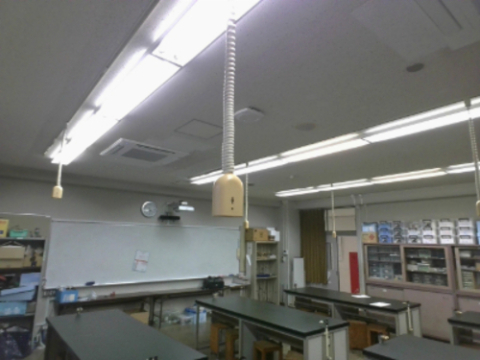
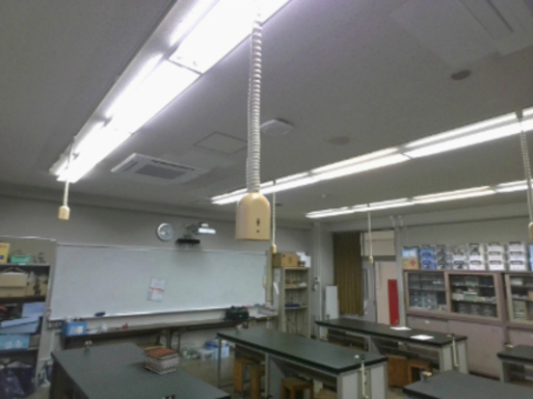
+ book stack [142,346,181,376]
